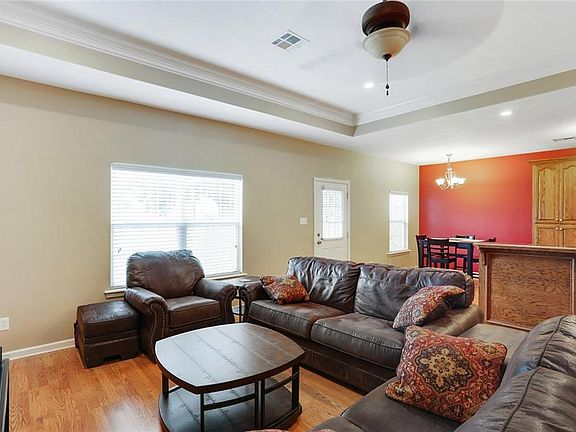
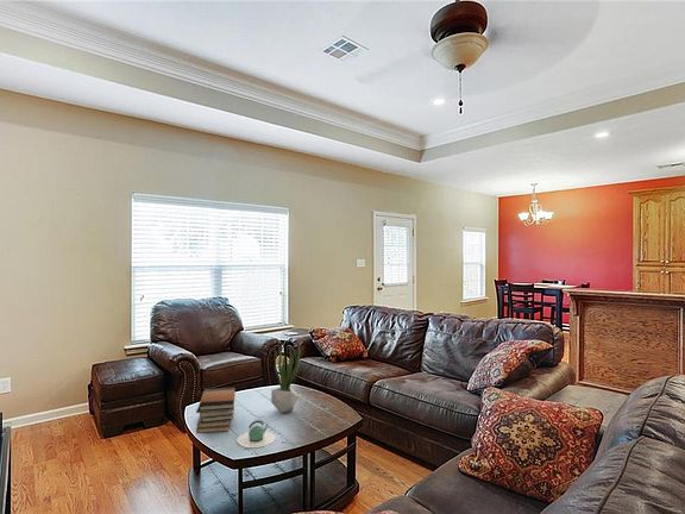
+ potted plant [270,339,302,414]
+ teapot [235,419,276,449]
+ book stack [195,387,237,434]
